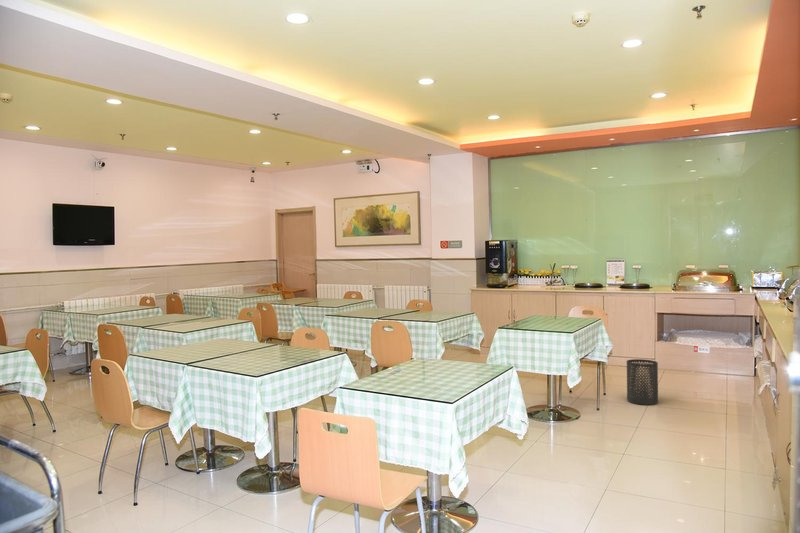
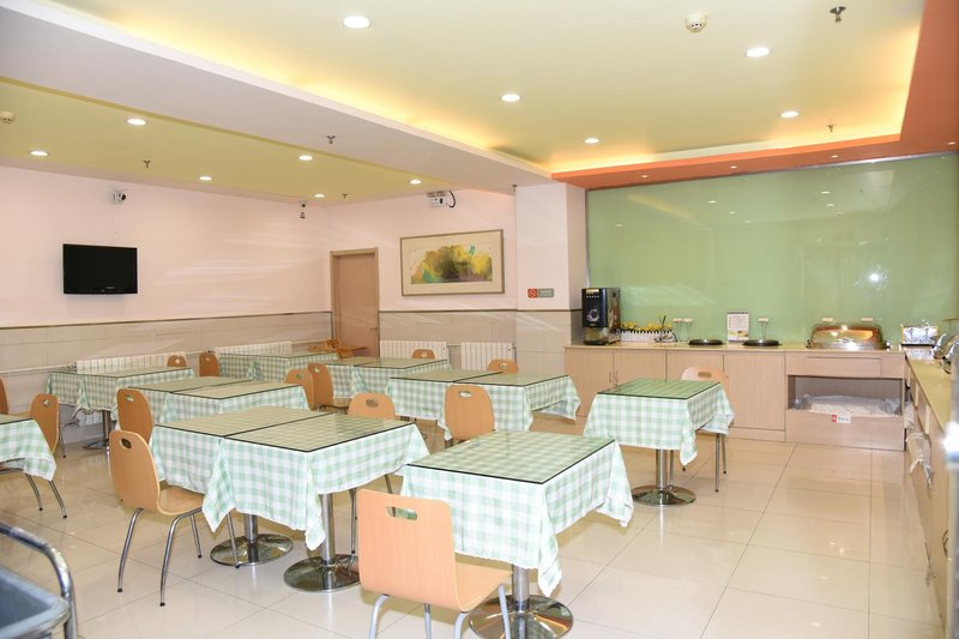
- trash can [626,358,659,406]
